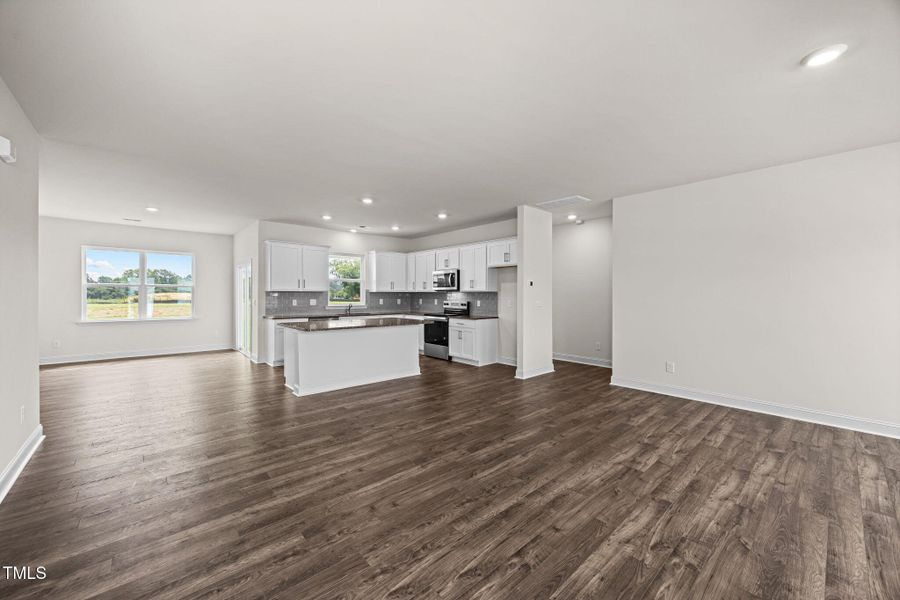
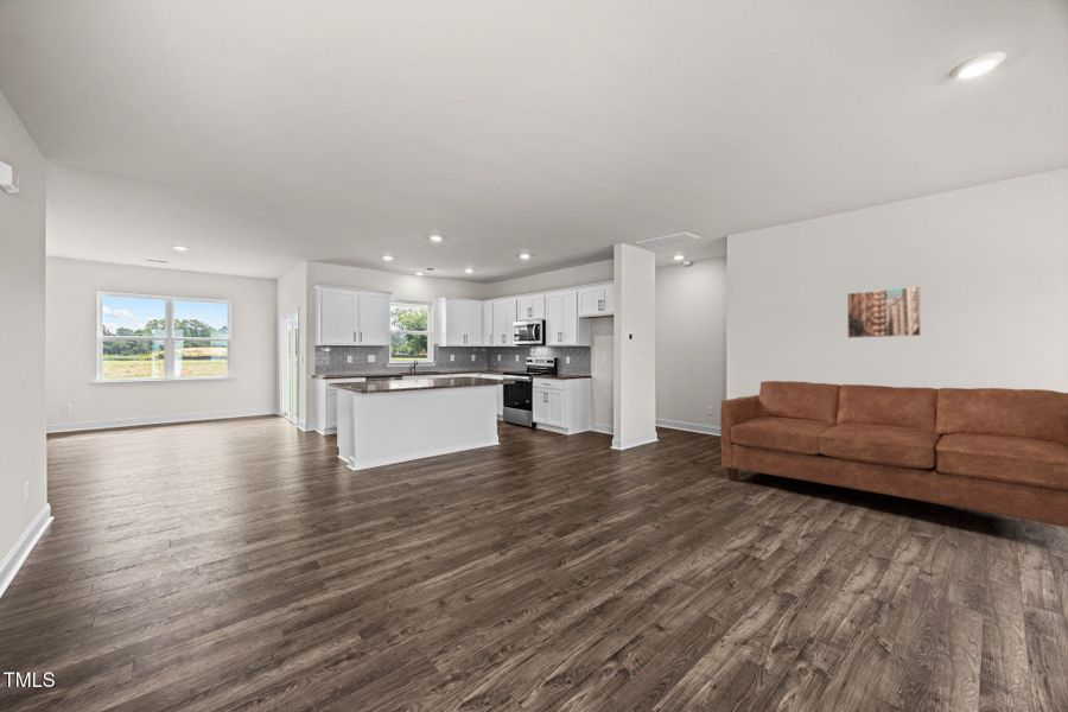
+ sofa [719,380,1068,529]
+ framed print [846,286,922,339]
